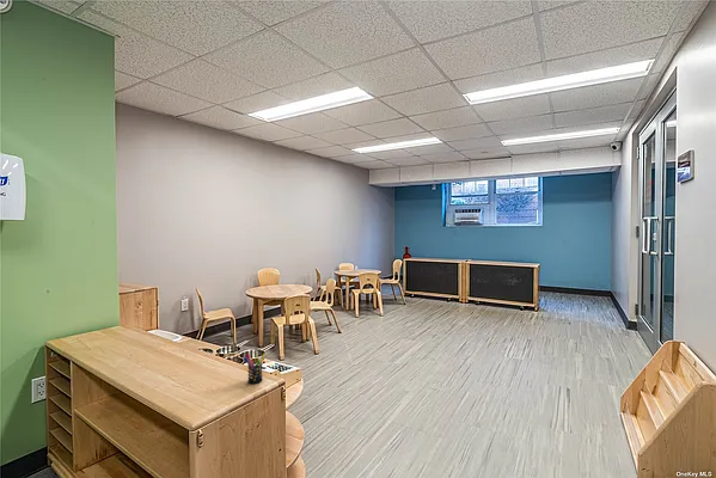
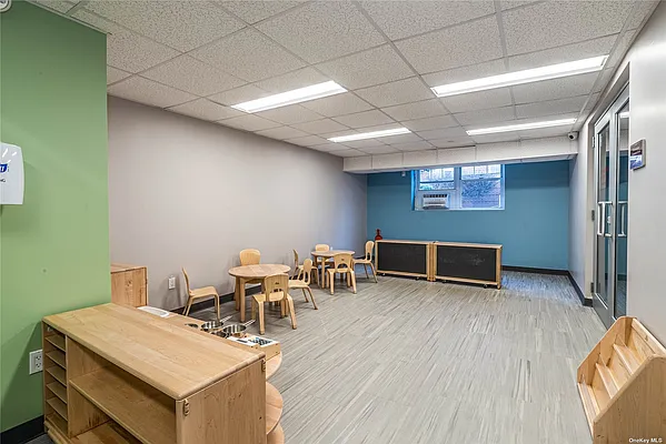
- pen holder [243,353,265,385]
